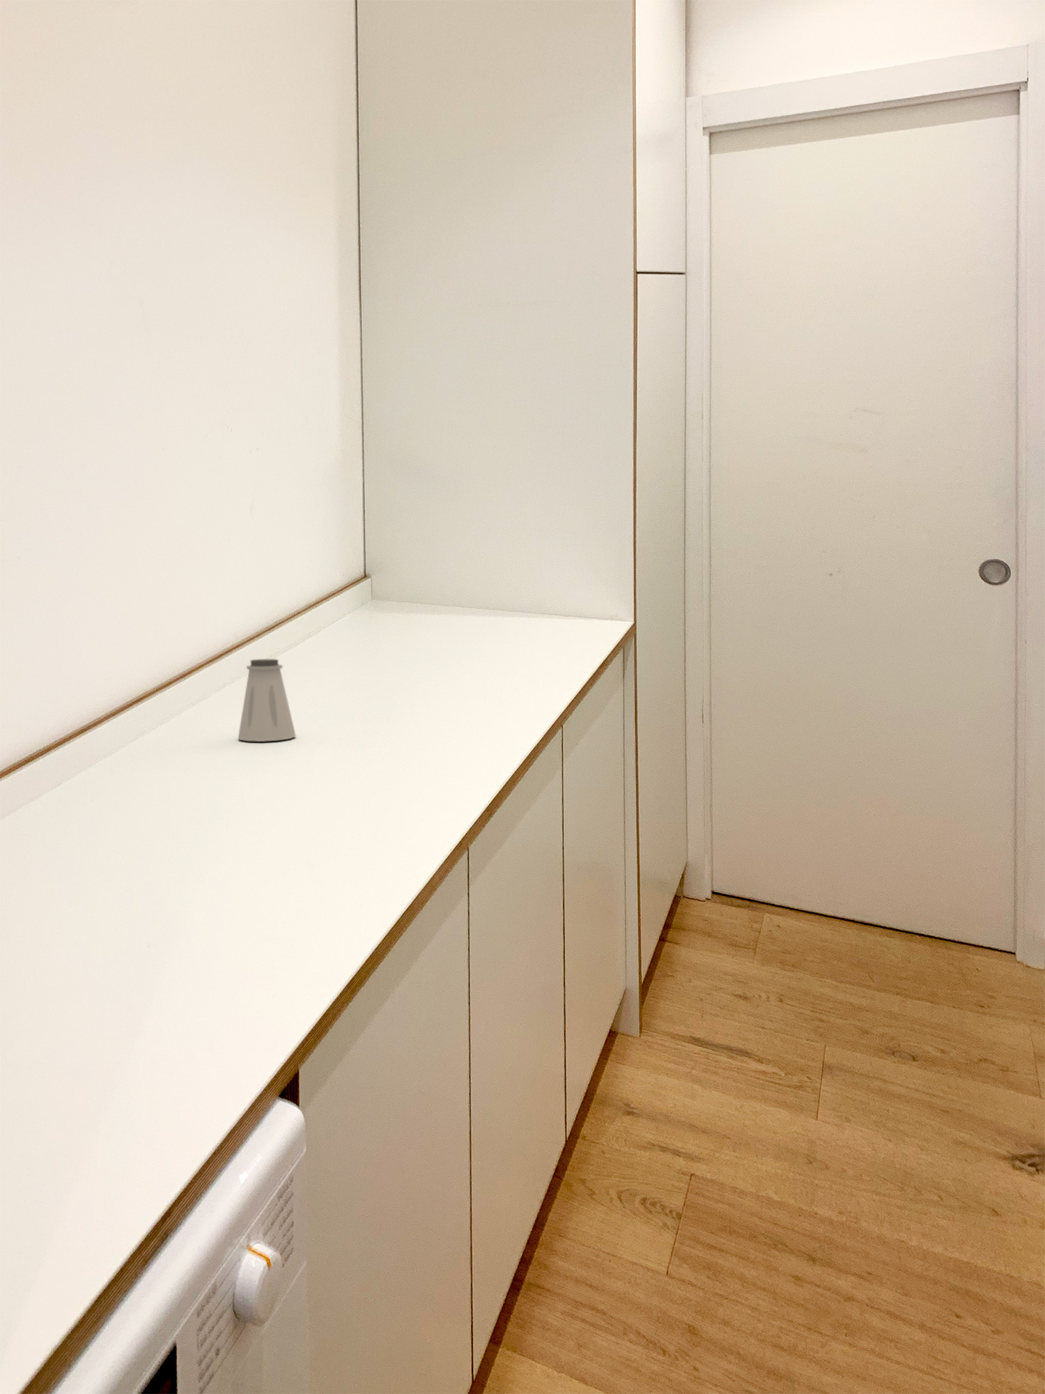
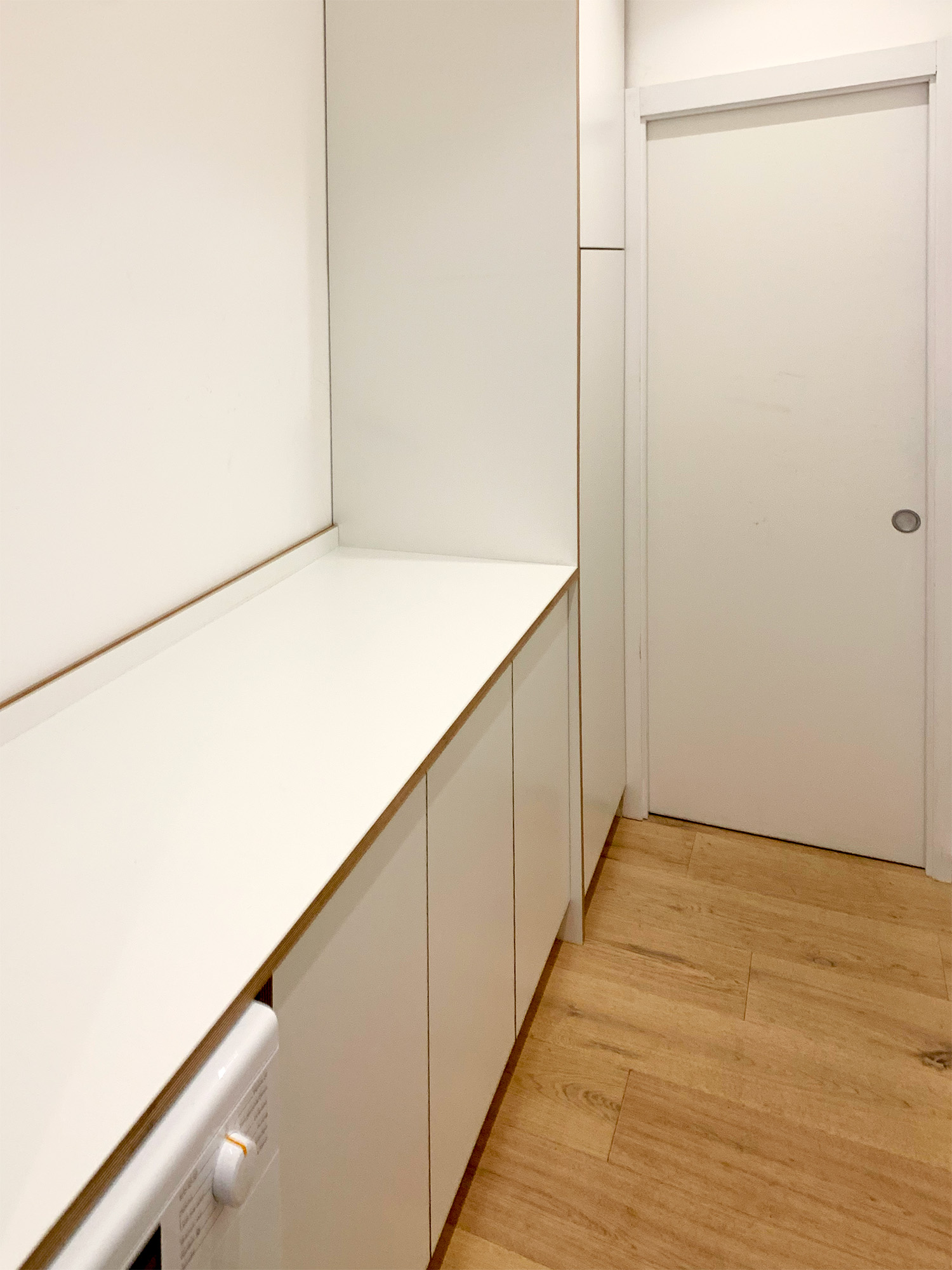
- saltshaker [237,659,296,742]
